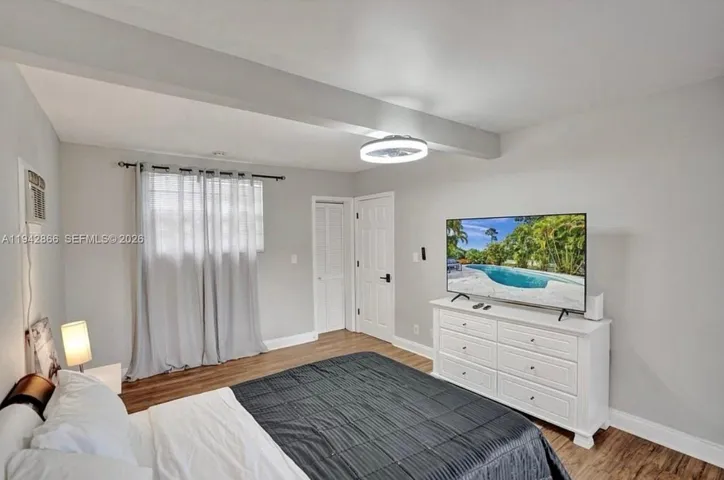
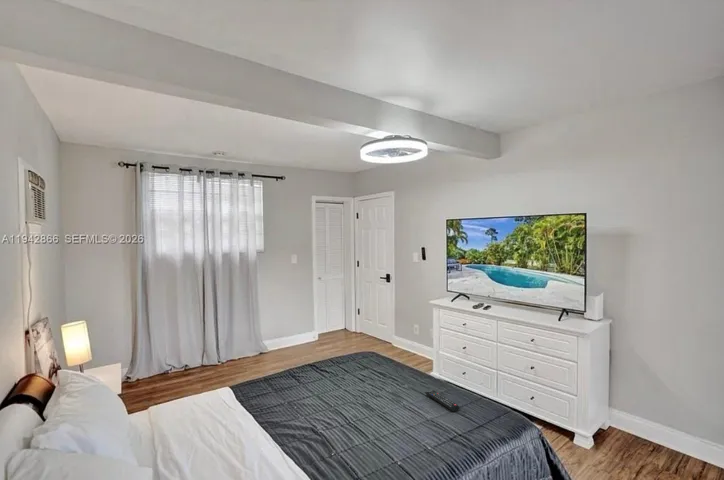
+ remote control [424,389,460,412]
